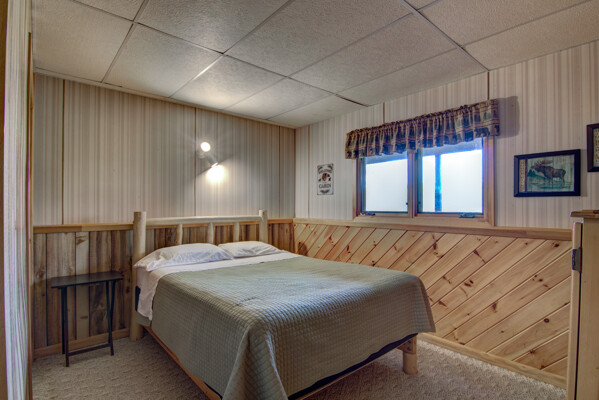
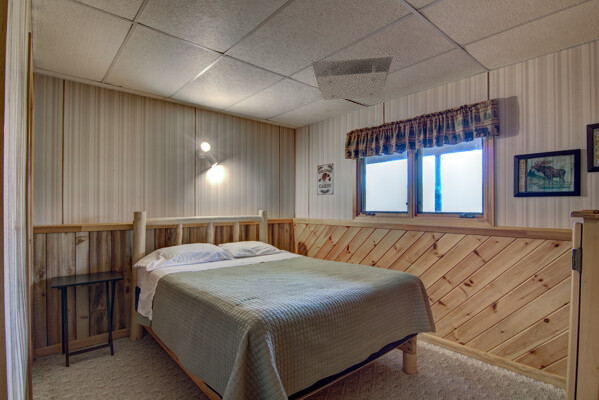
+ ceiling light [311,54,394,101]
